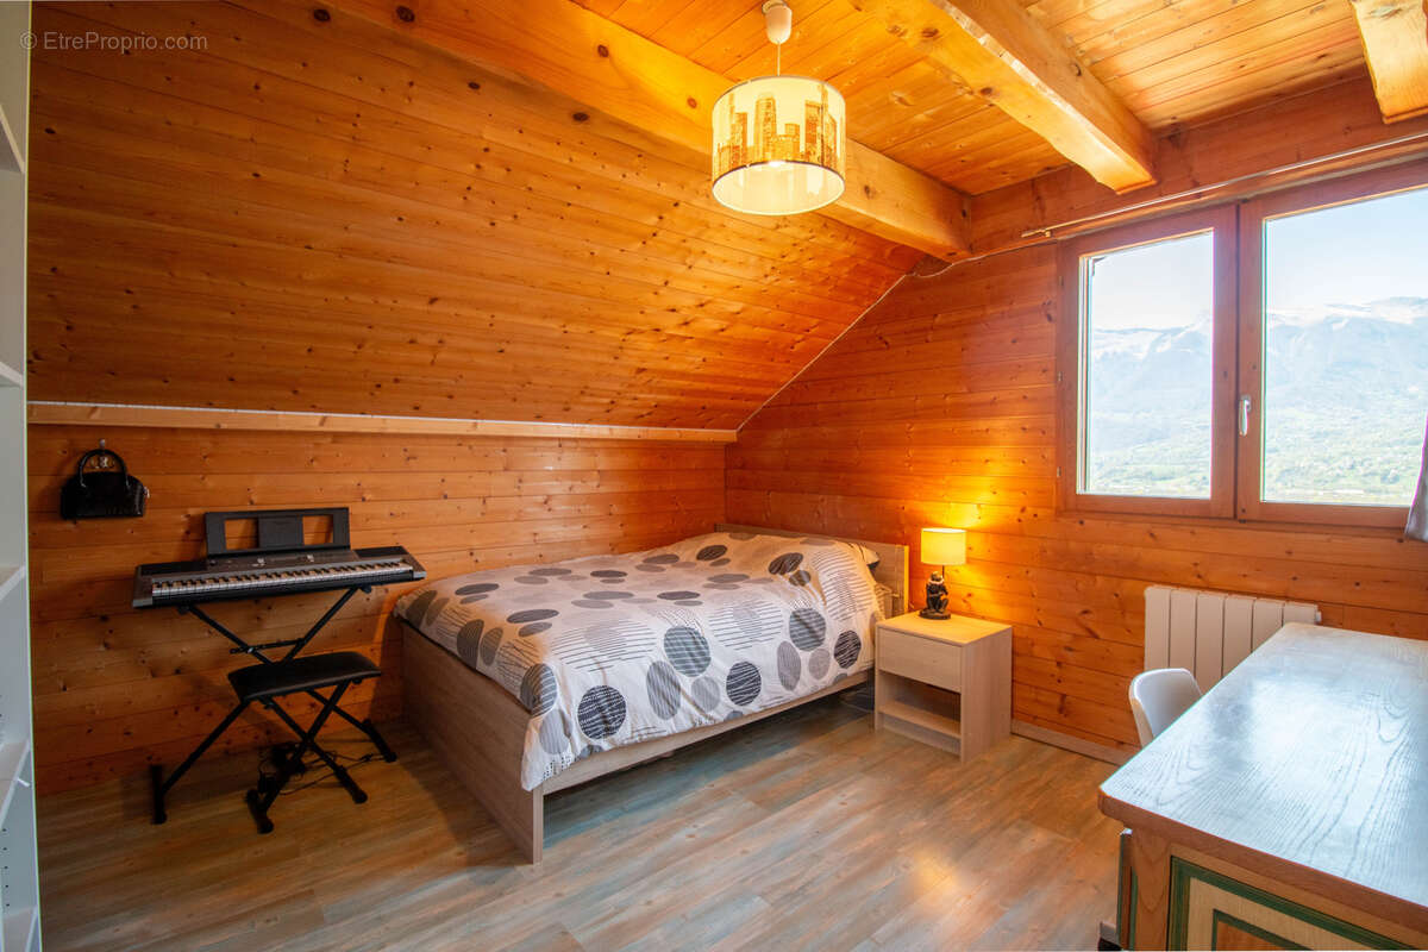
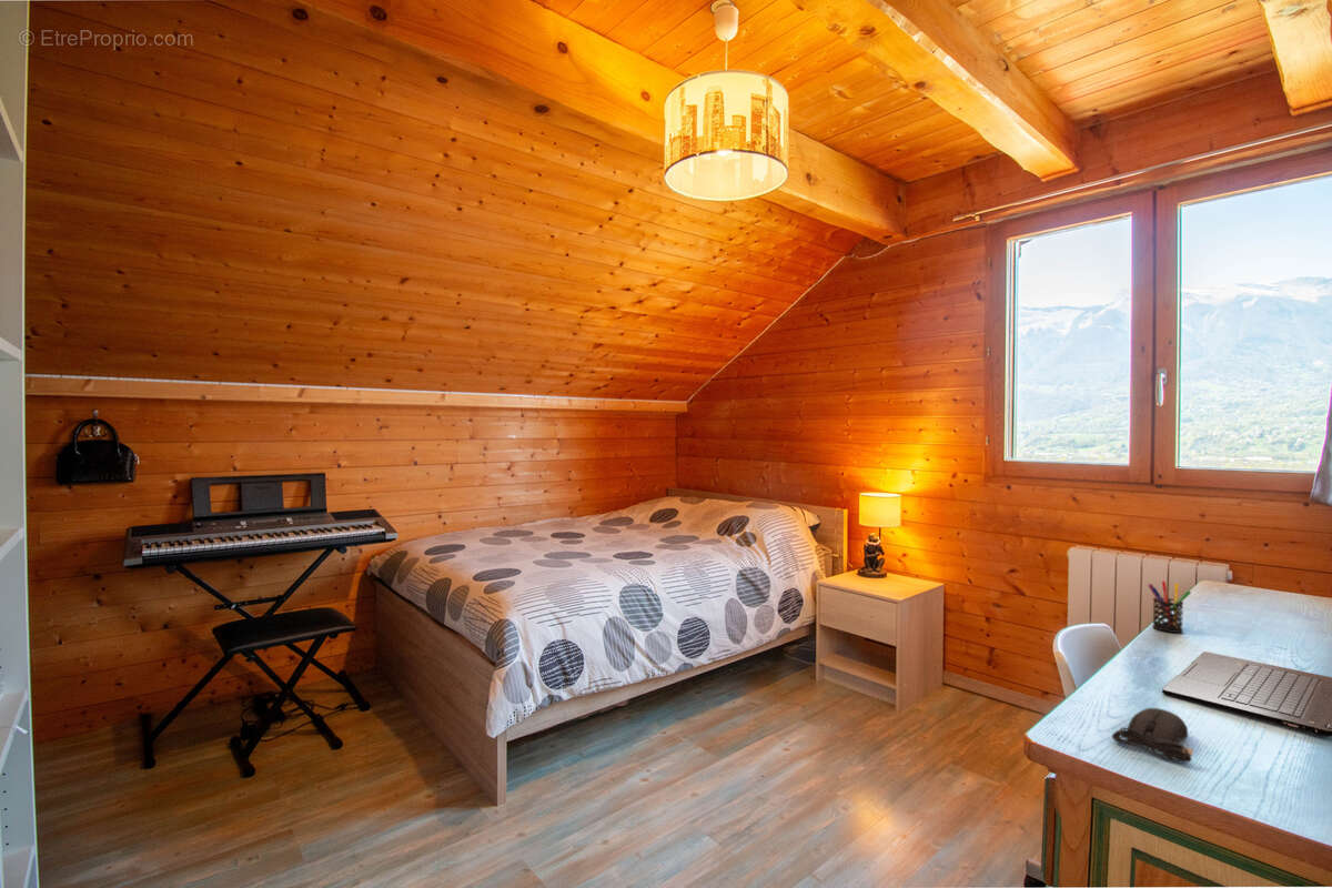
+ laptop [1161,650,1332,738]
+ computer mouse [1111,707,1194,764]
+ pen holder [1147,579,1192,634]
